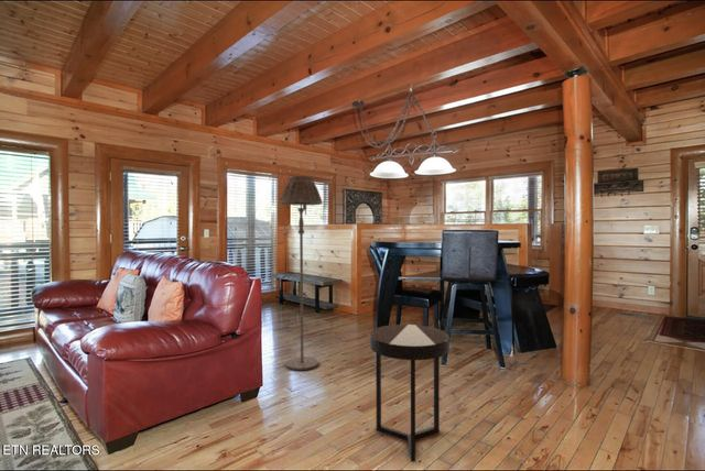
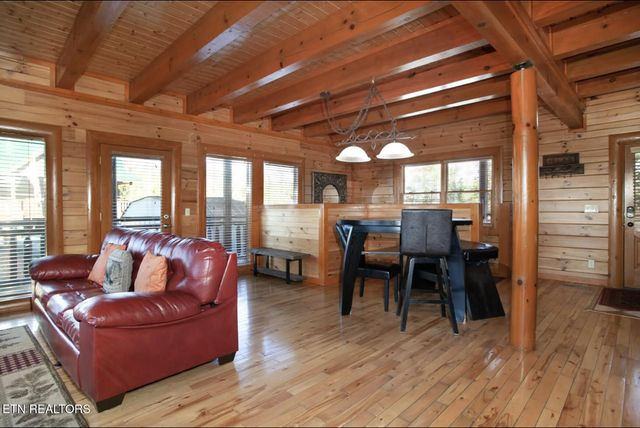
- floor lamp [279,175,324,371]
- side table [369,324,451,463]
